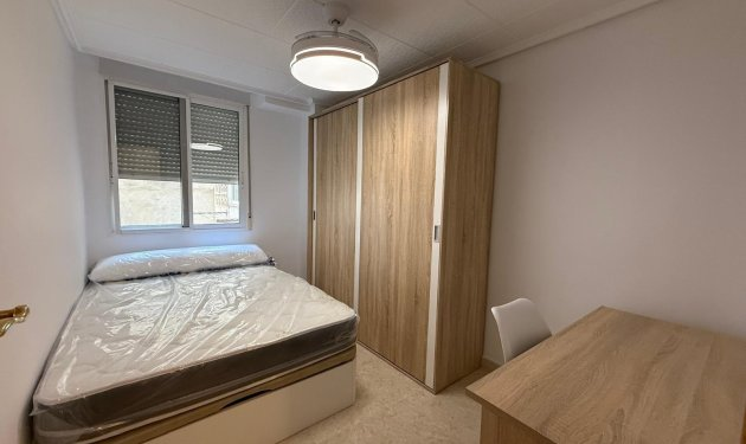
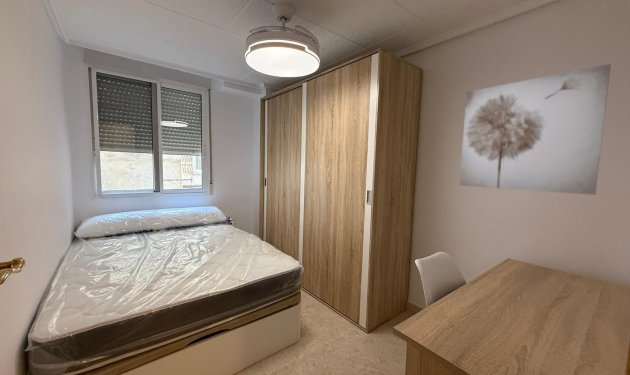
+ wall art [459,63,612,196]
